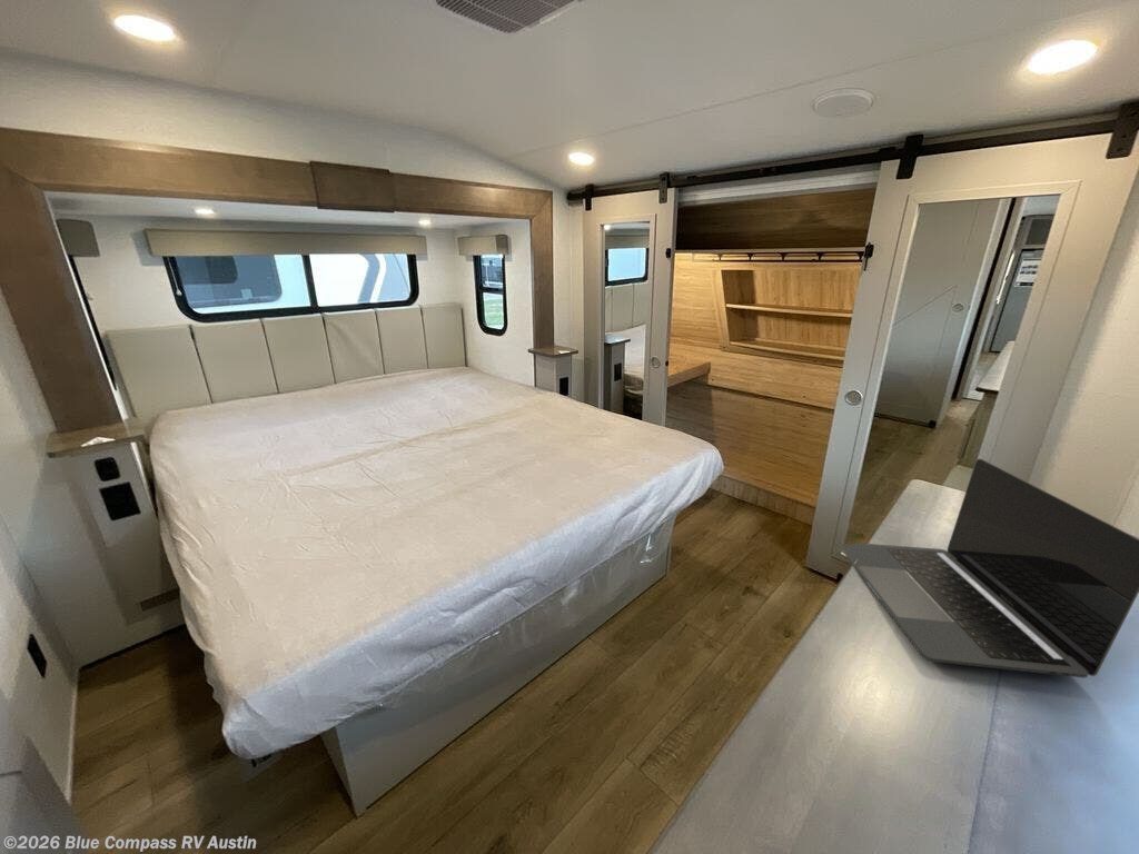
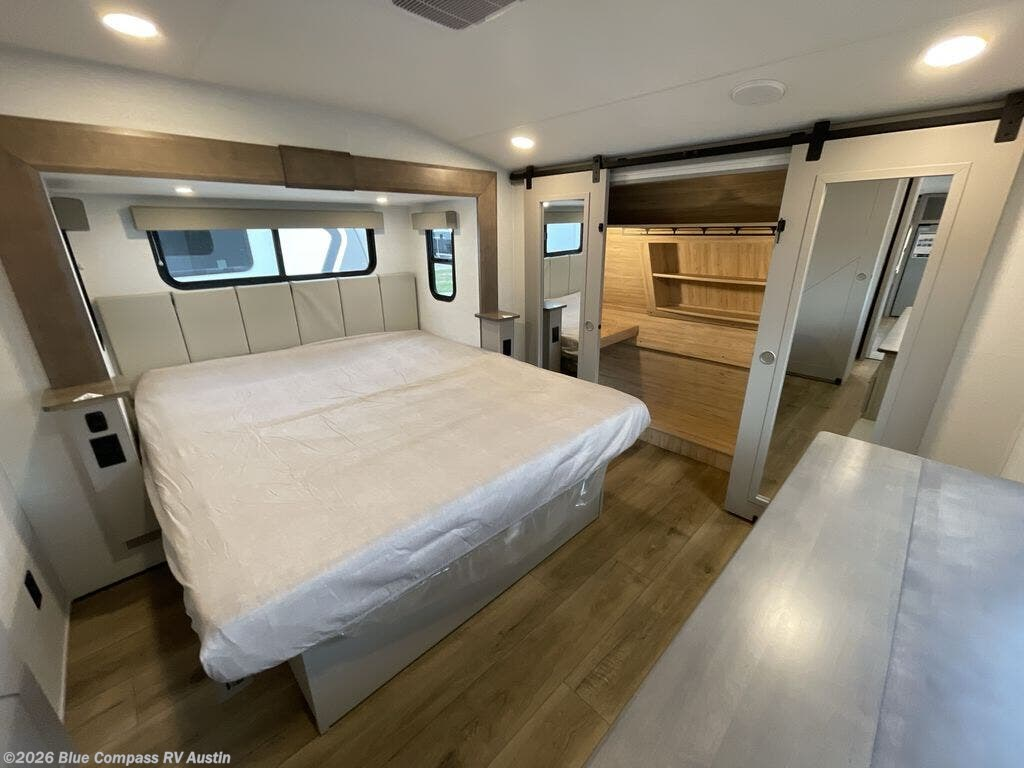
- laptop [840,458,1139,678]
